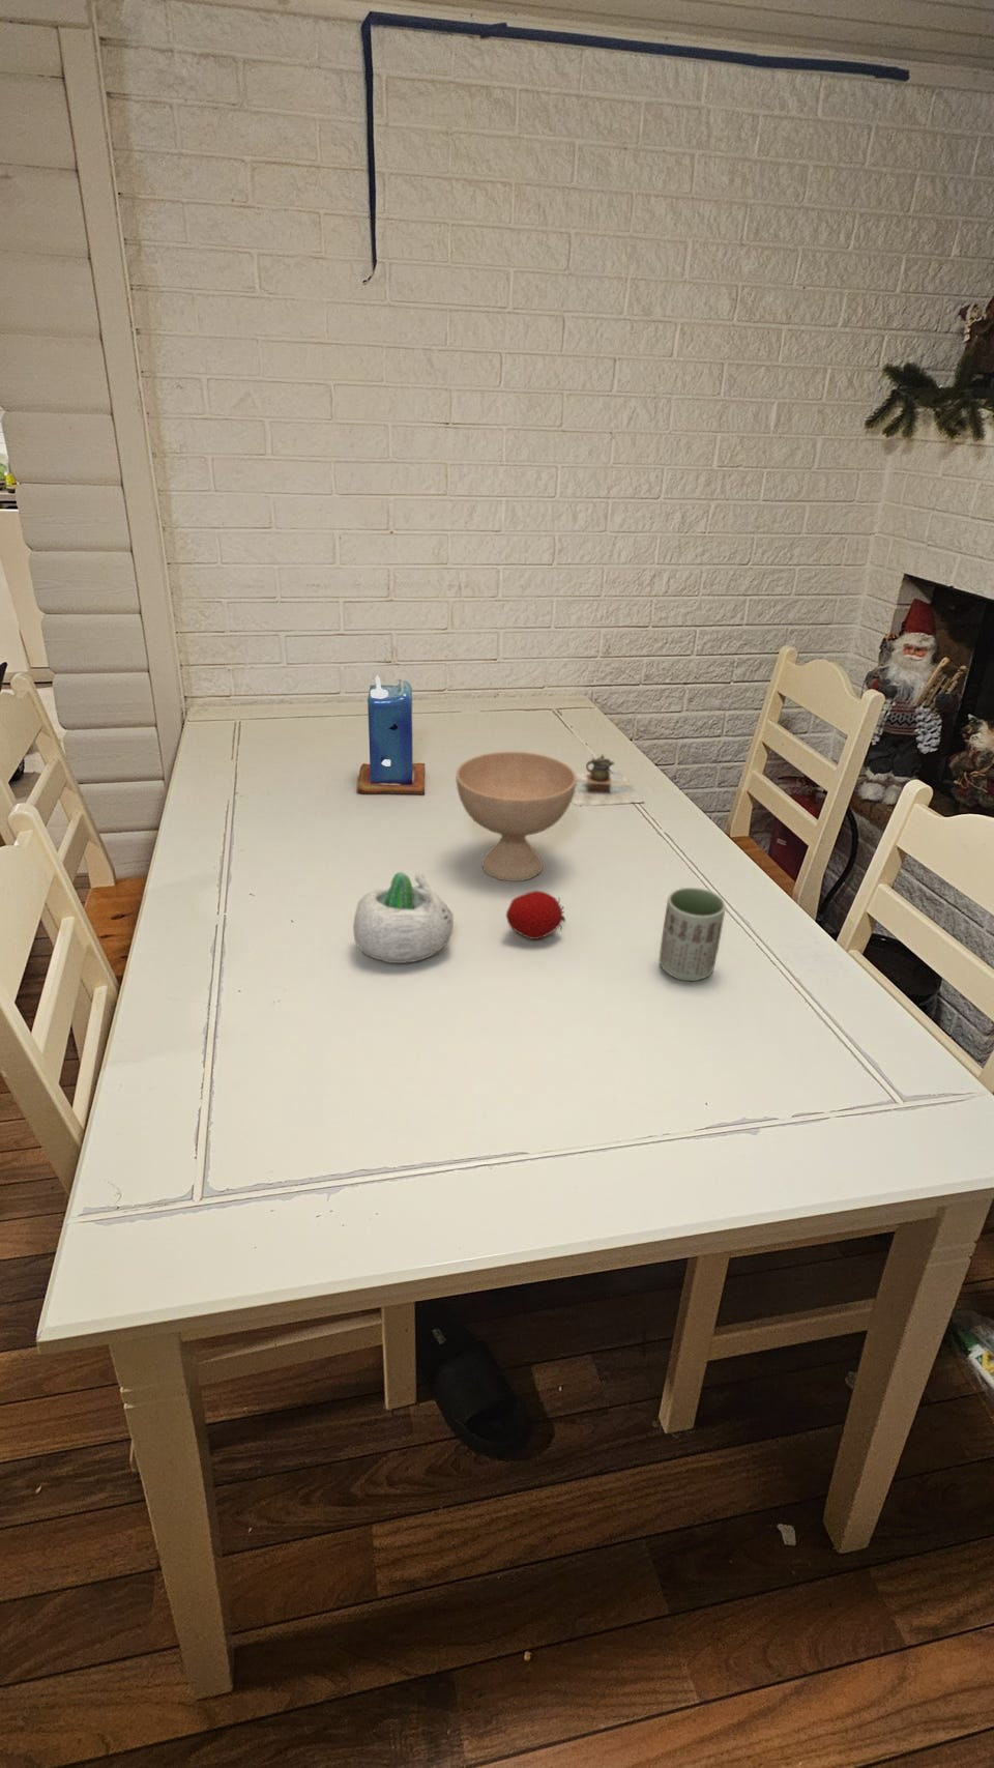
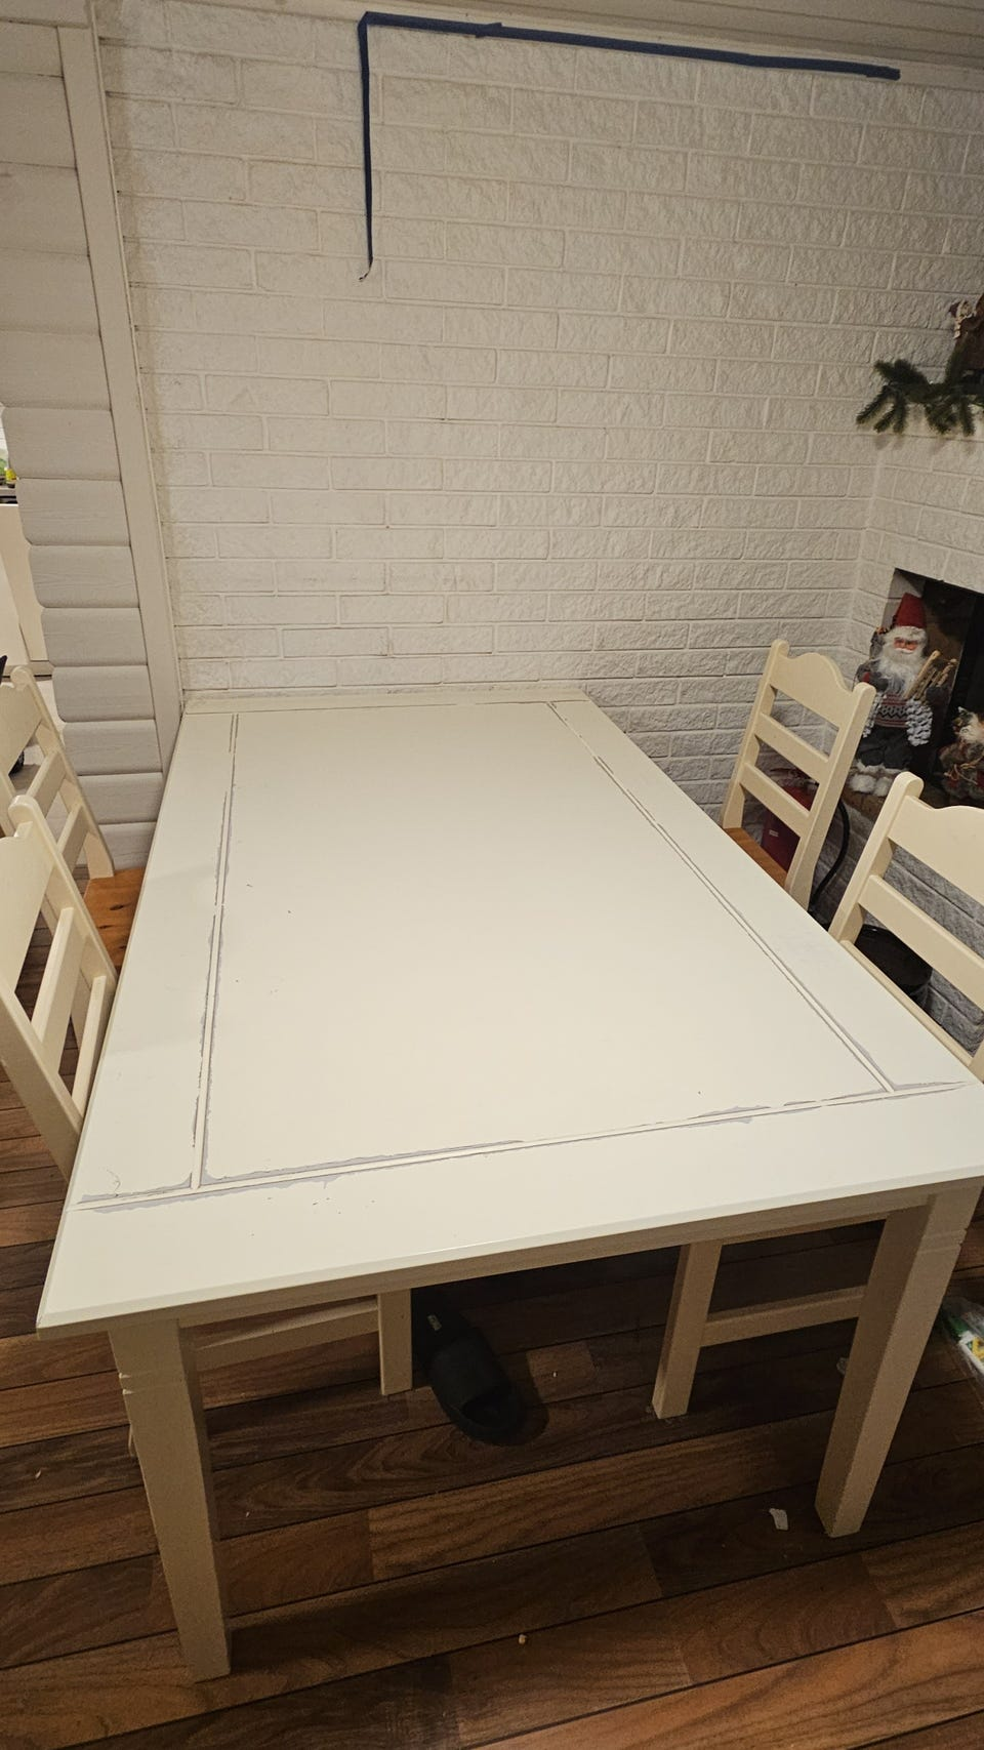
- cup [658,886,727,982]
- teapot [570,753,644,806]
- candle [356,675,426,795]
- succulent planter [352,871,455,964]
- fruit [505,890,567,940]
- bowl [455,750,576,883]
